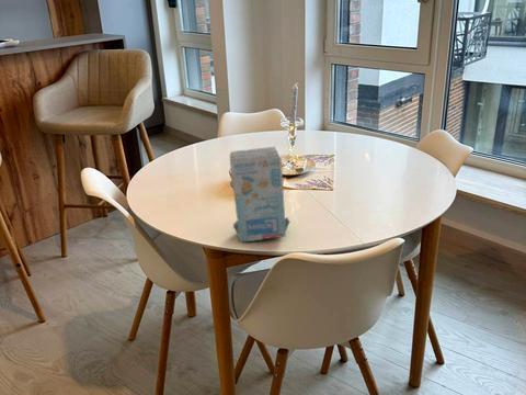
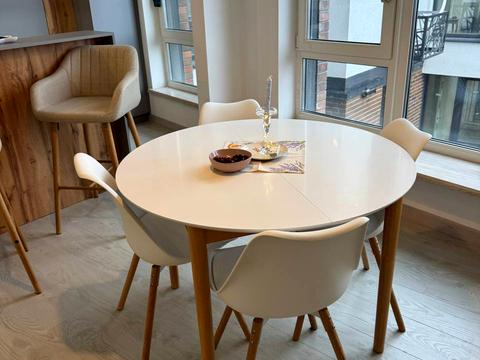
- napkin [229,146,291,242]
